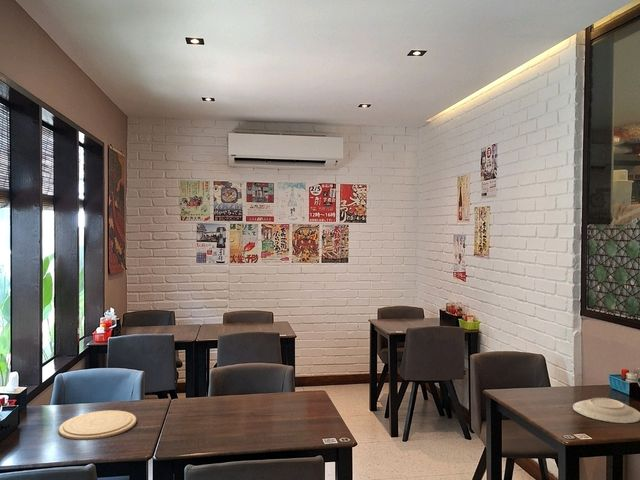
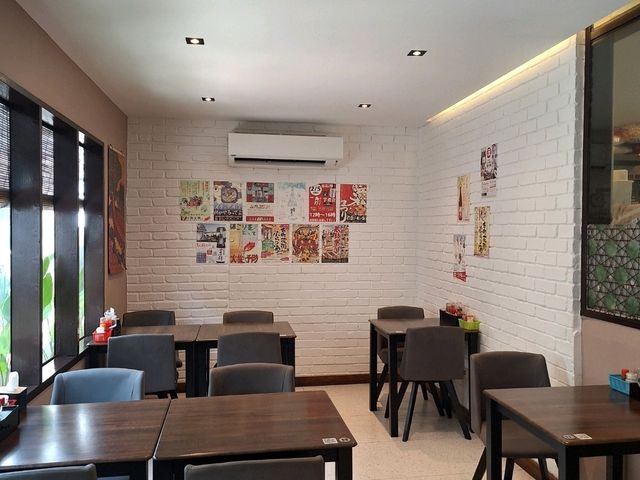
- plate [58,409,137,440]
- plate [572,397,640,424]
